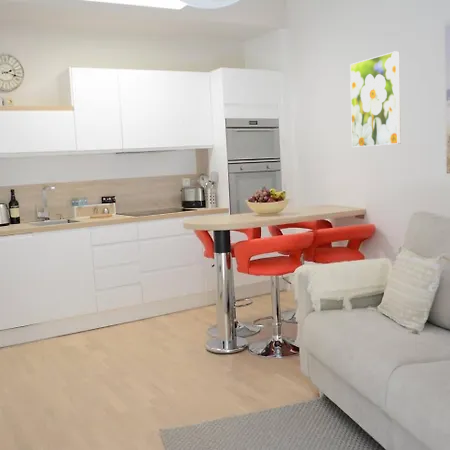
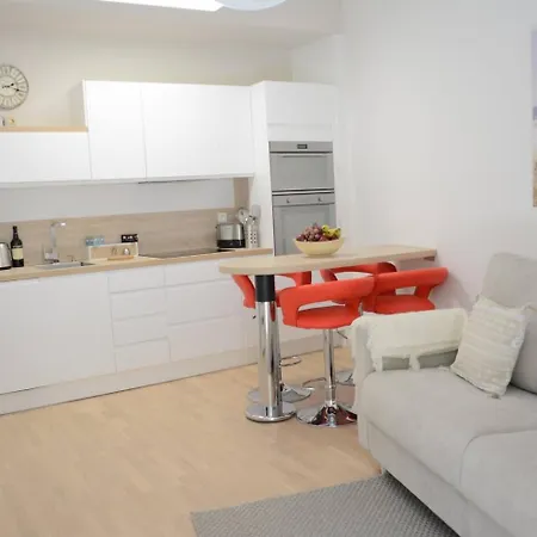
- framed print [349,50,402,148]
